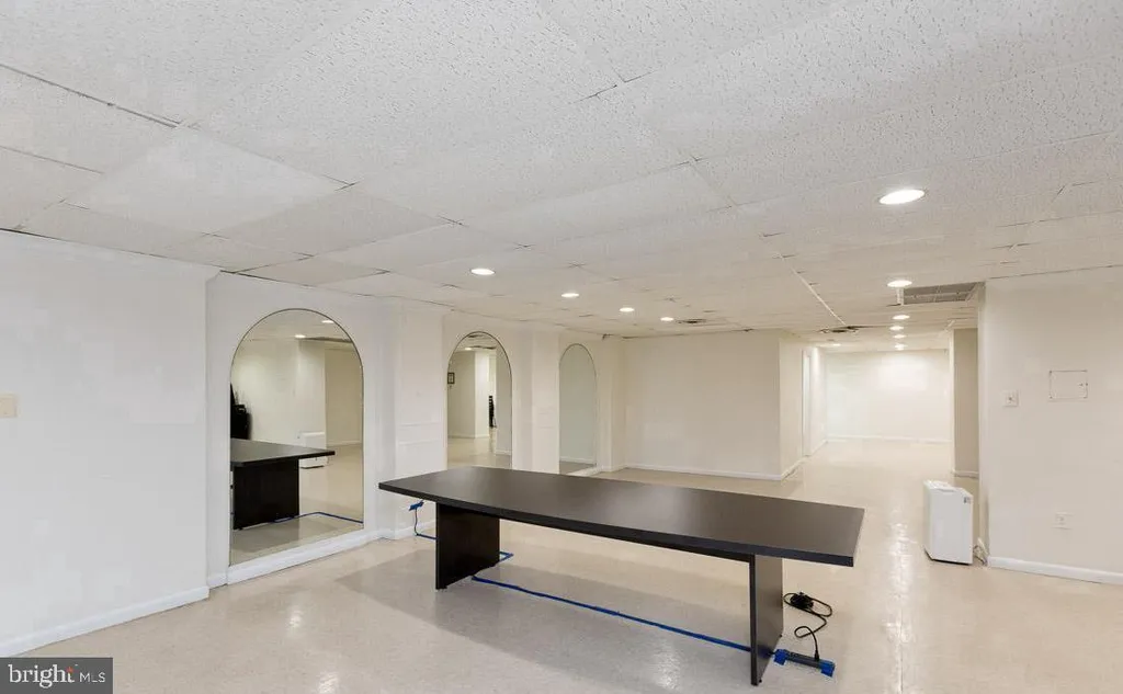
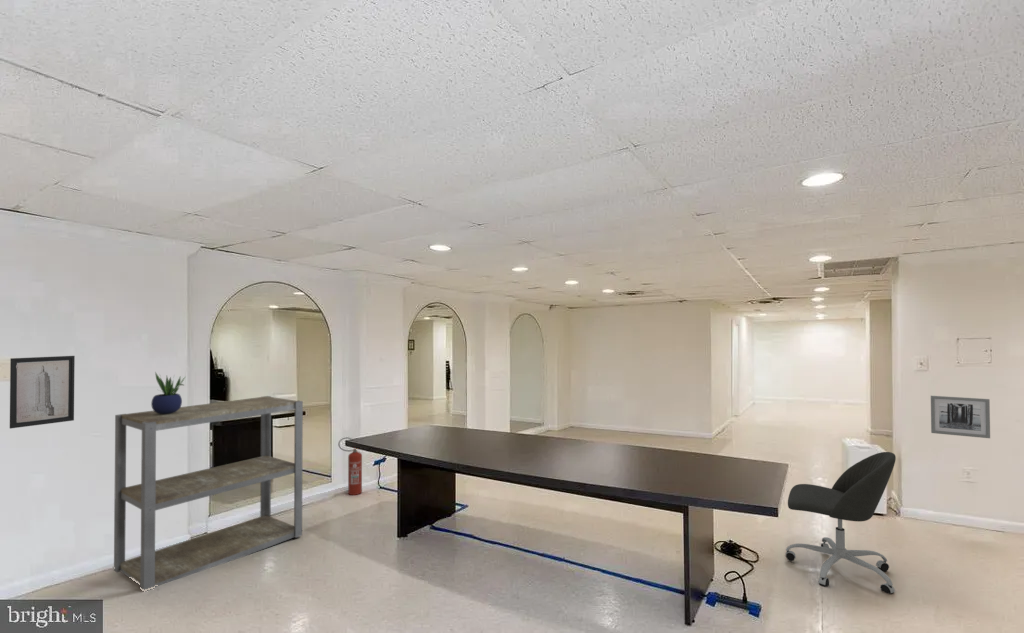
+ shelving unit [113,395,304,591]
+ potted plant [150,371,187,414]
+ office chair [784,451,897,595]
+ fire extinguisher [337,437,363,496]
+ wall art [930,395,991,439]
+ wall art [9,355,76,429]
